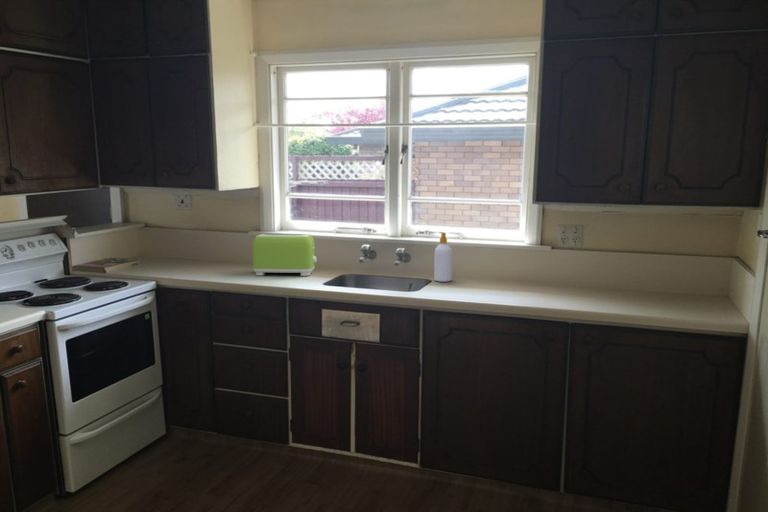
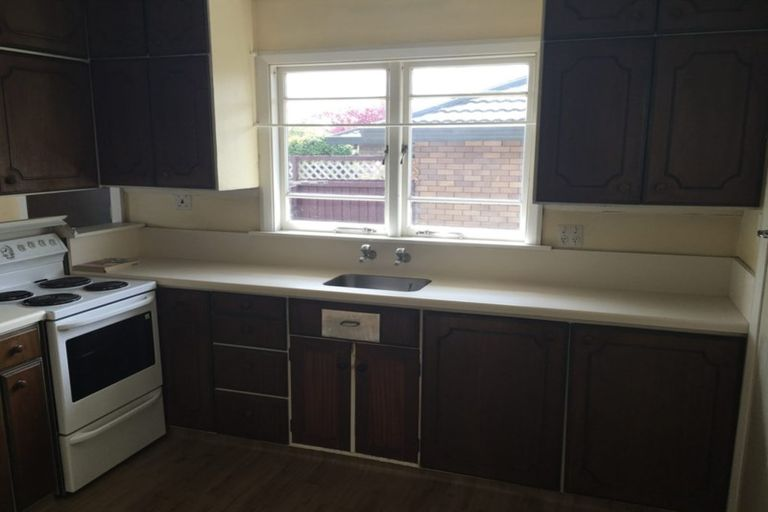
- toaster [251,233,318,277]
- soap bottle [433,231,453,283]
